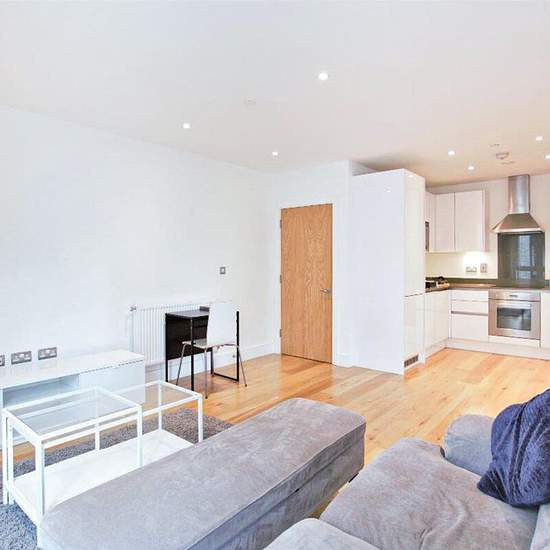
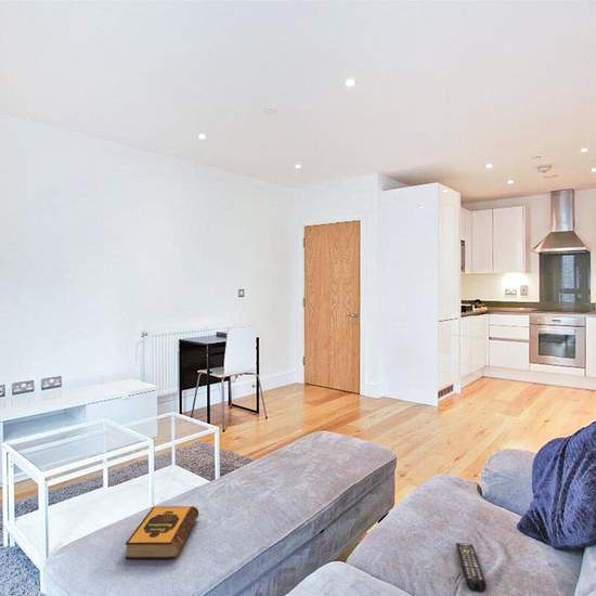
+ remote control [455,542,488,594]
+ hardback book [125,505,199,560]
